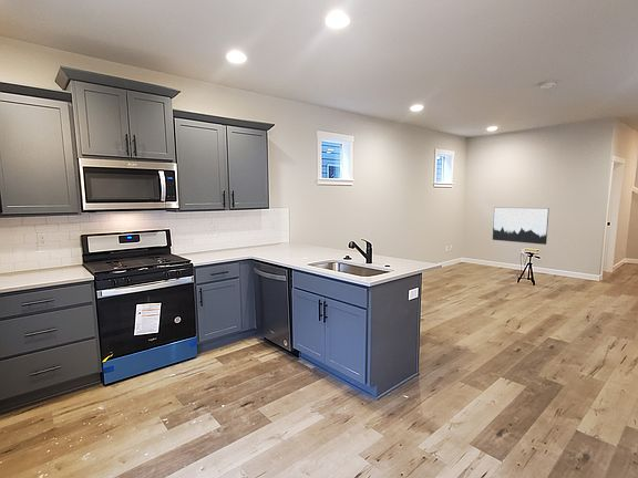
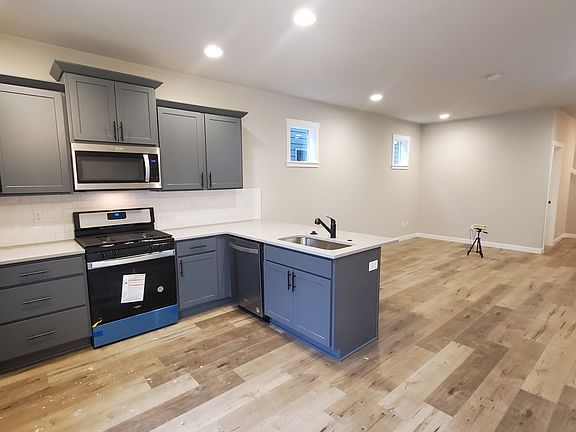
- wall art [492,206,550,246]
